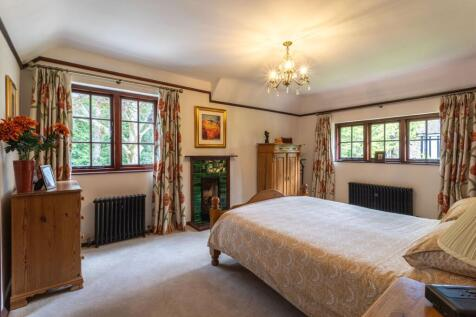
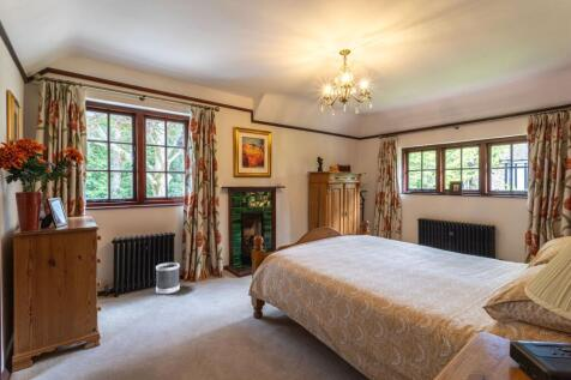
+ wastebasket [155,261,181,295]
